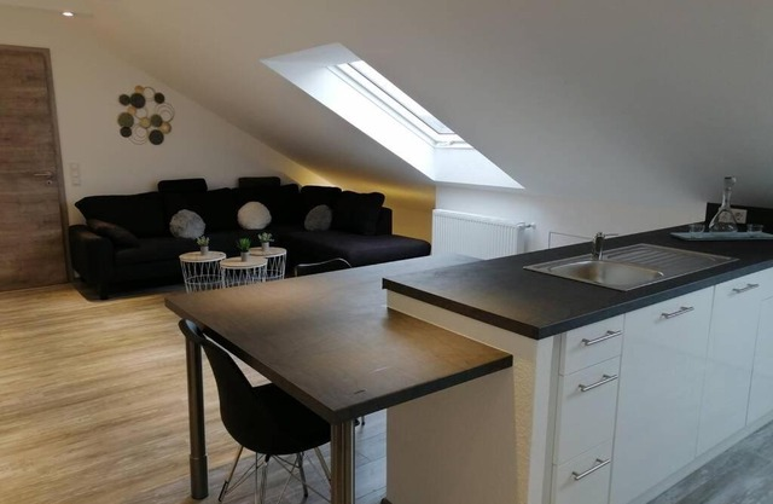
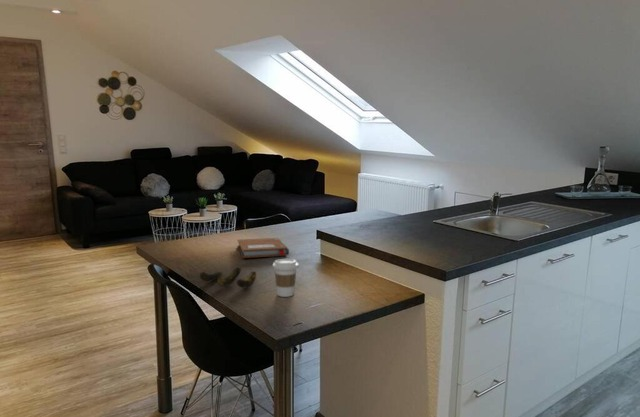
+ banana [199,265,257,288]
+ coffee cup [272,258,299,298]
+ notebook [236,237,290,259]
